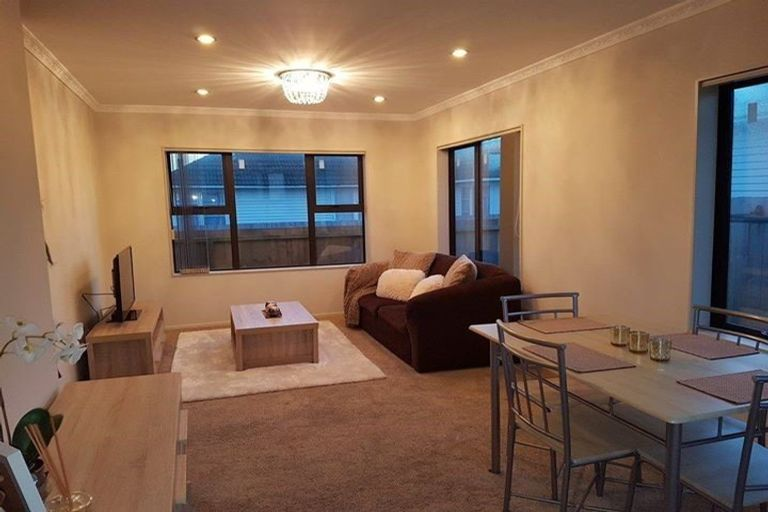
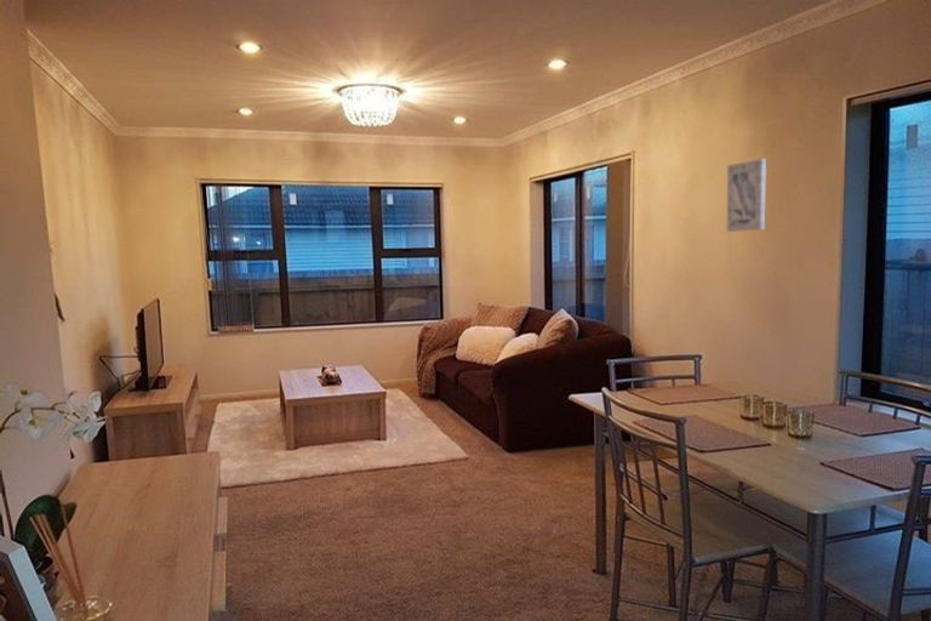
+ wall art [726,158,767,233]
